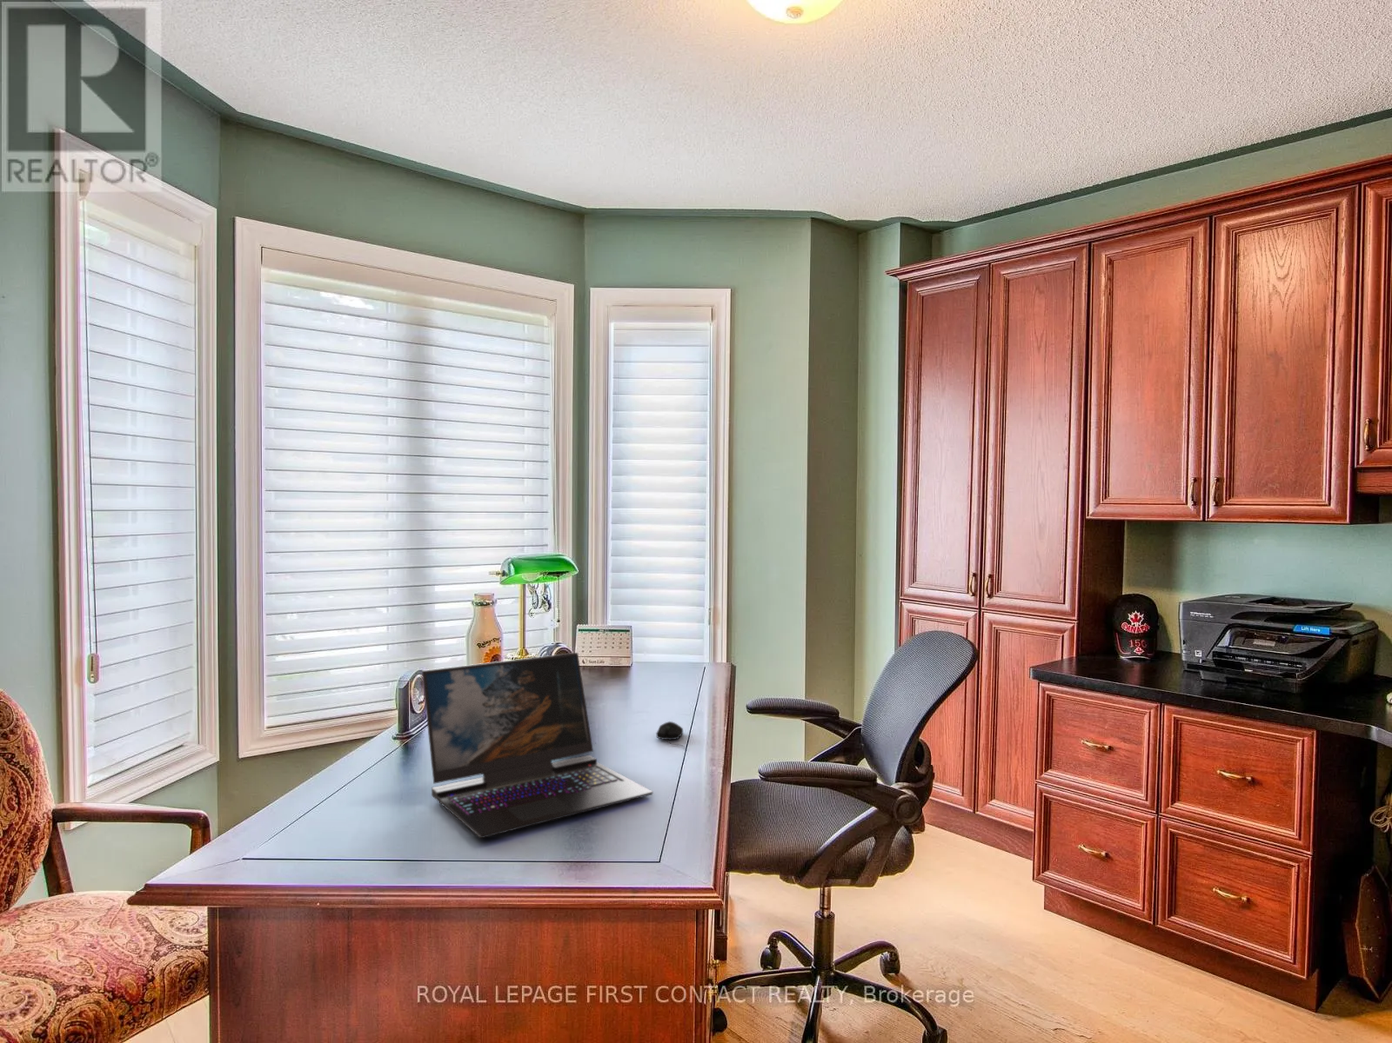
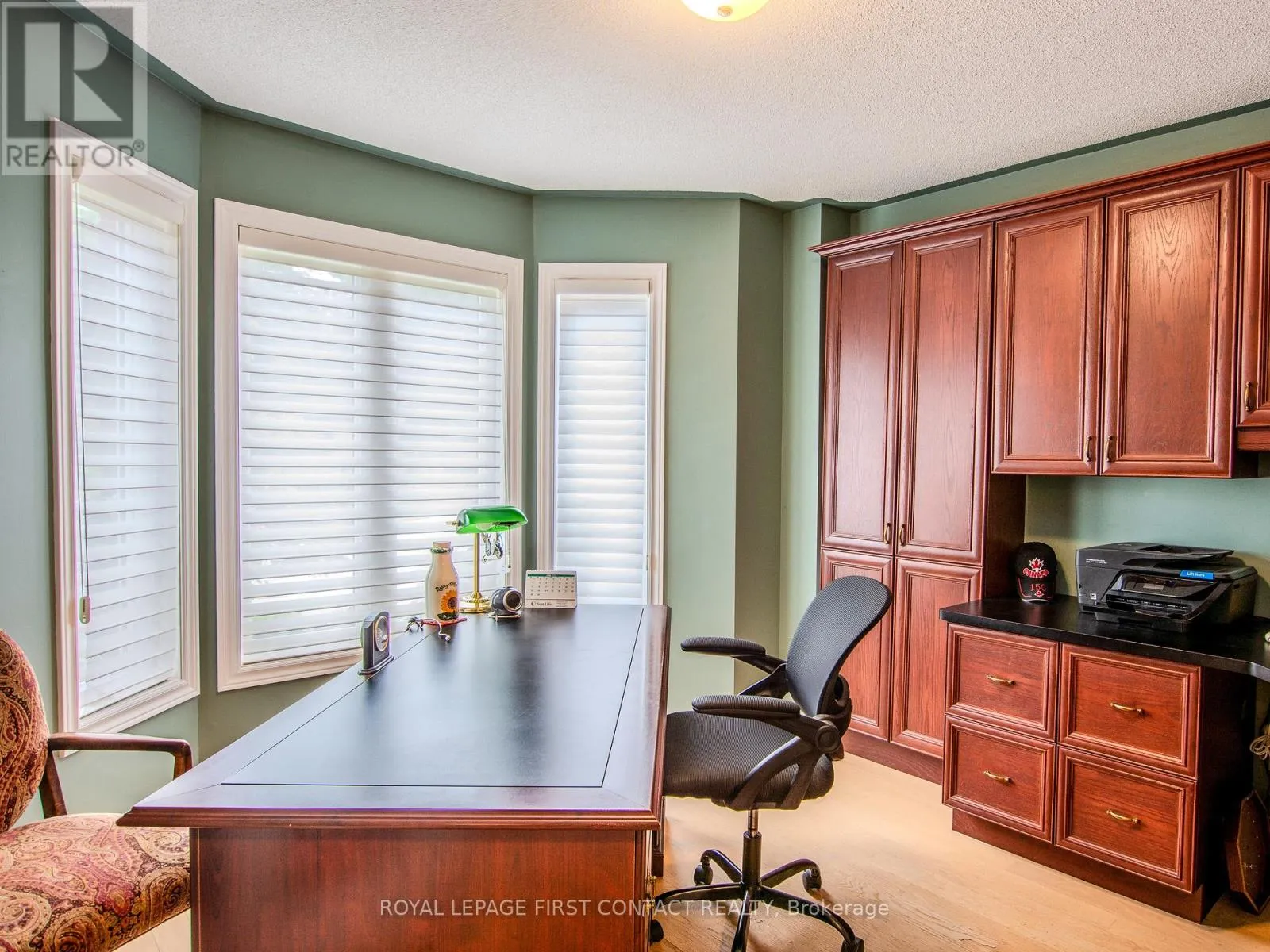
- computer mouse [655,721,686,749]
- laptop [421,652,654,839]
